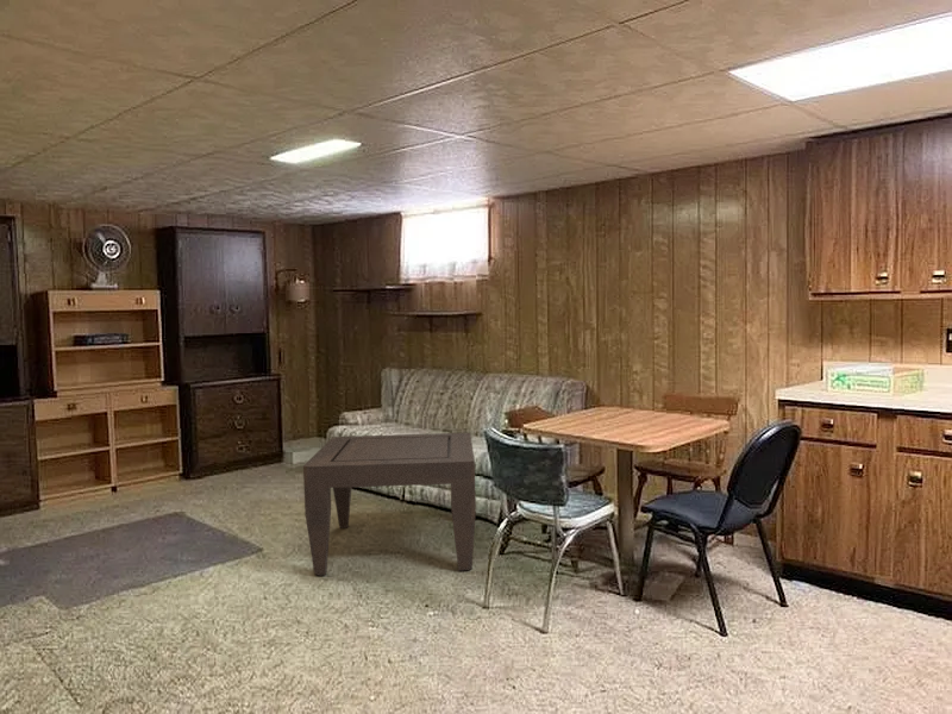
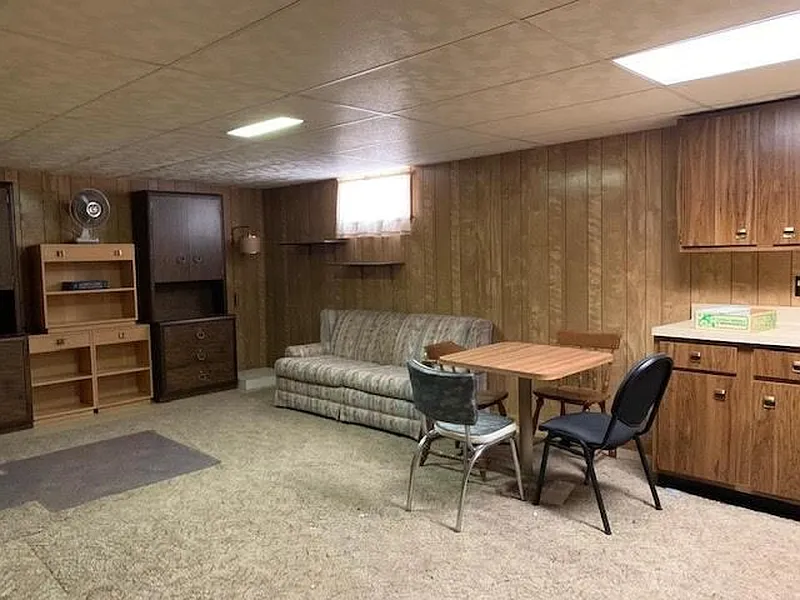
- coffee table [302,432,477,577]
